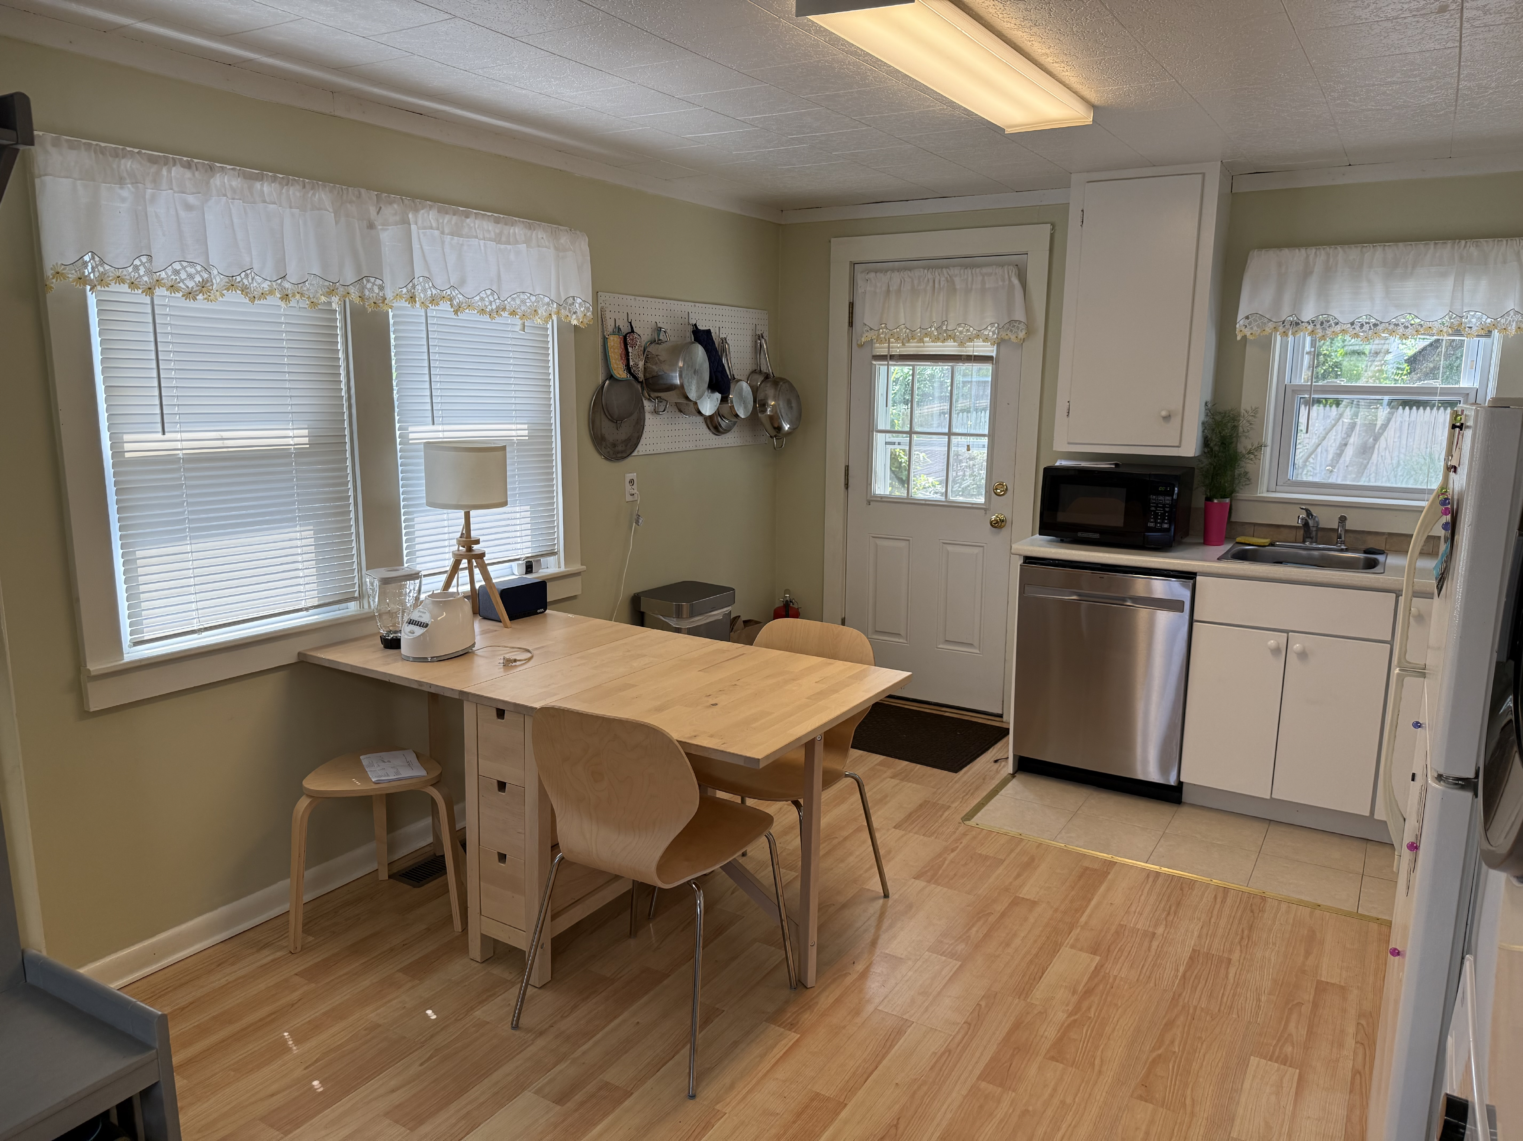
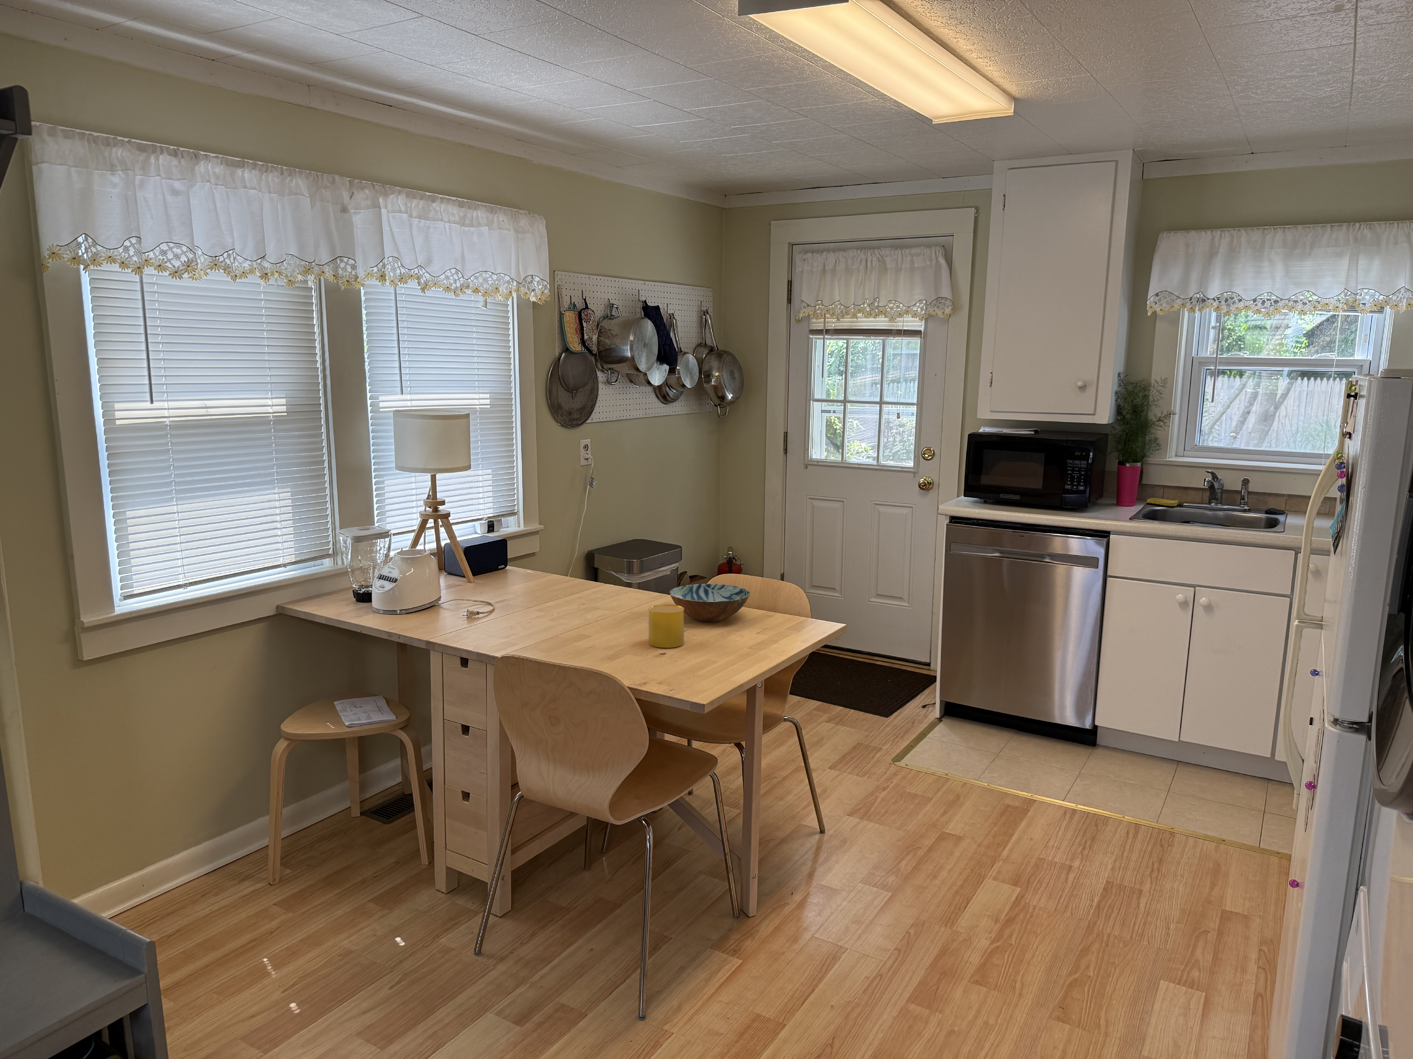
+ bowl [669,584,750,622]
+ cup [649,604,684,649]
